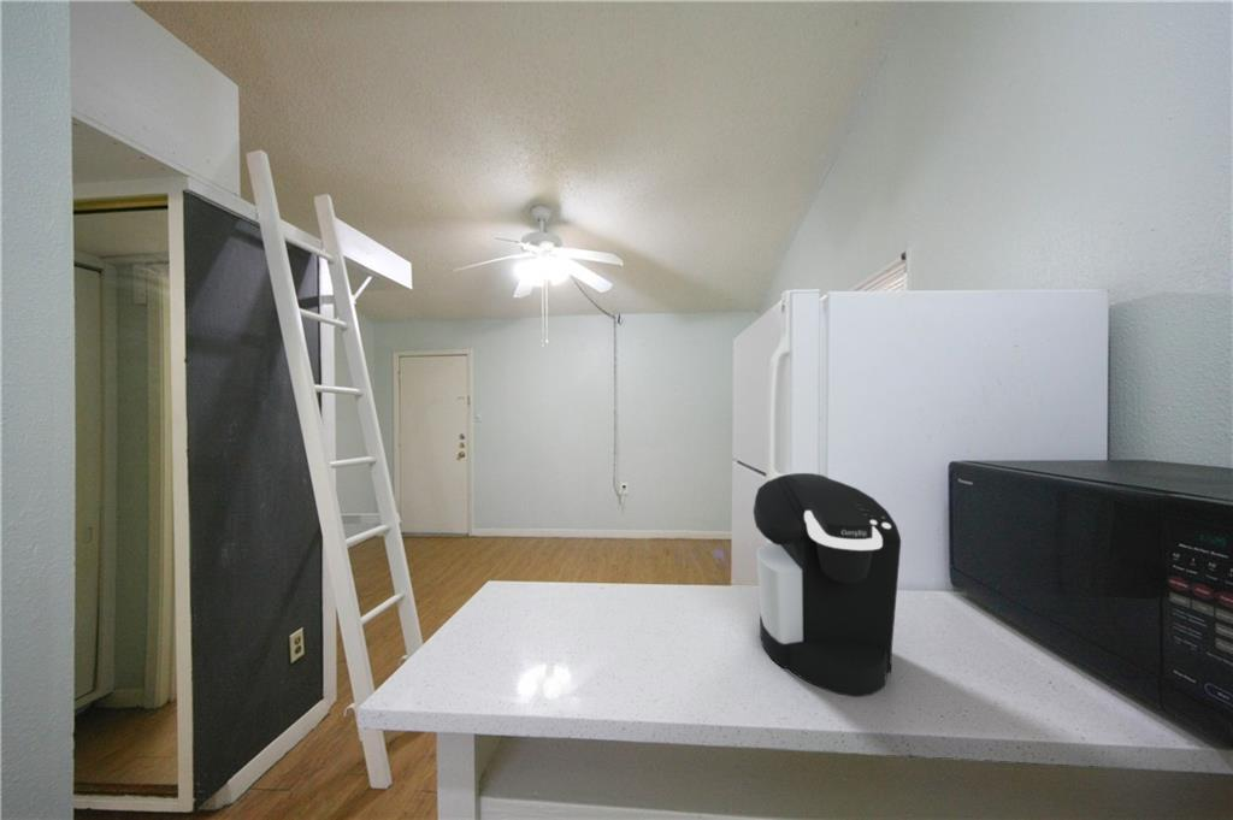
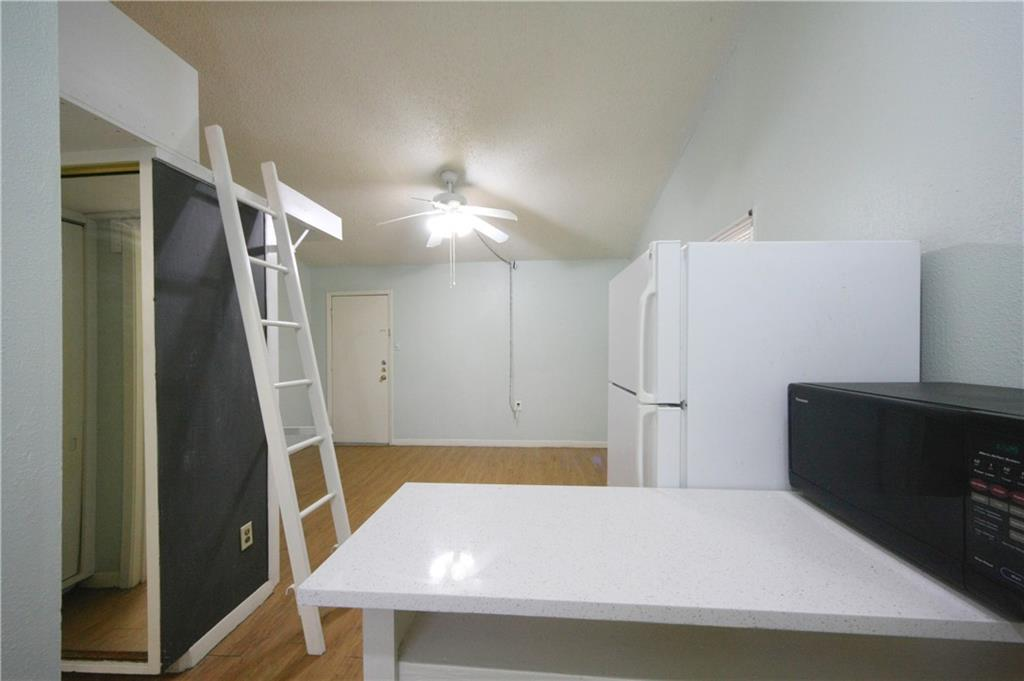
- coffee maker [751,472,902,698]
